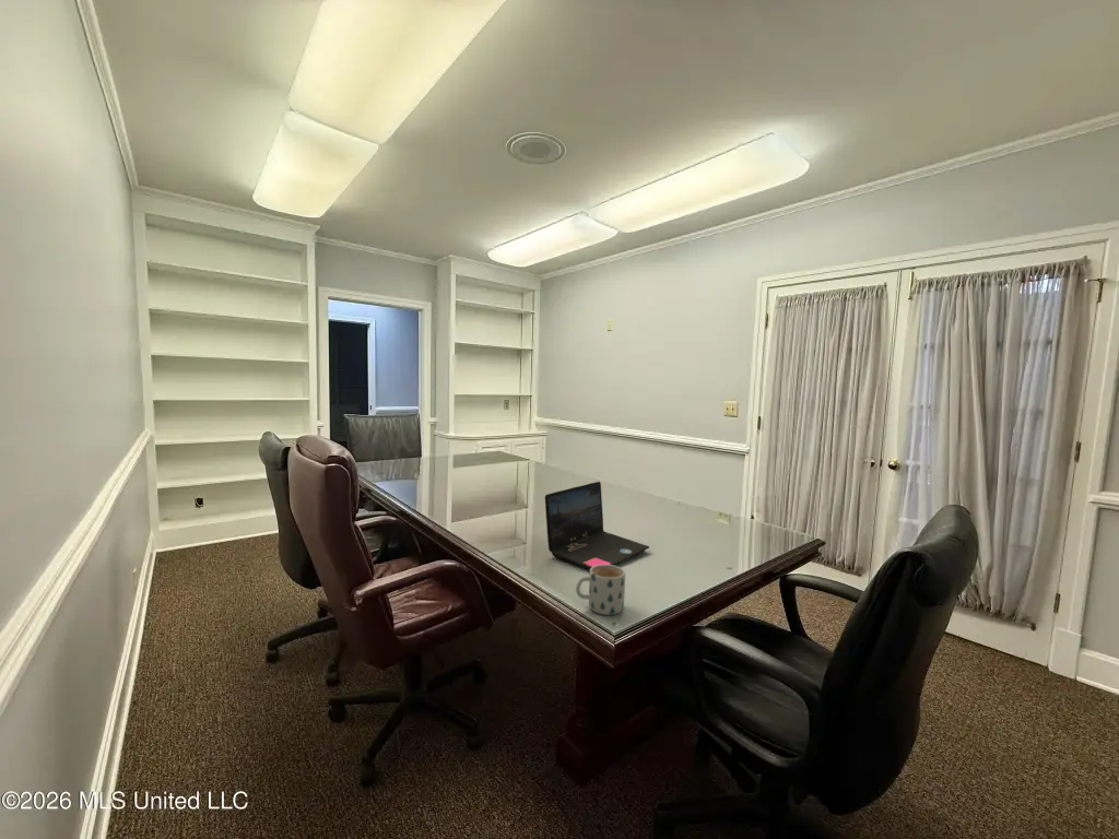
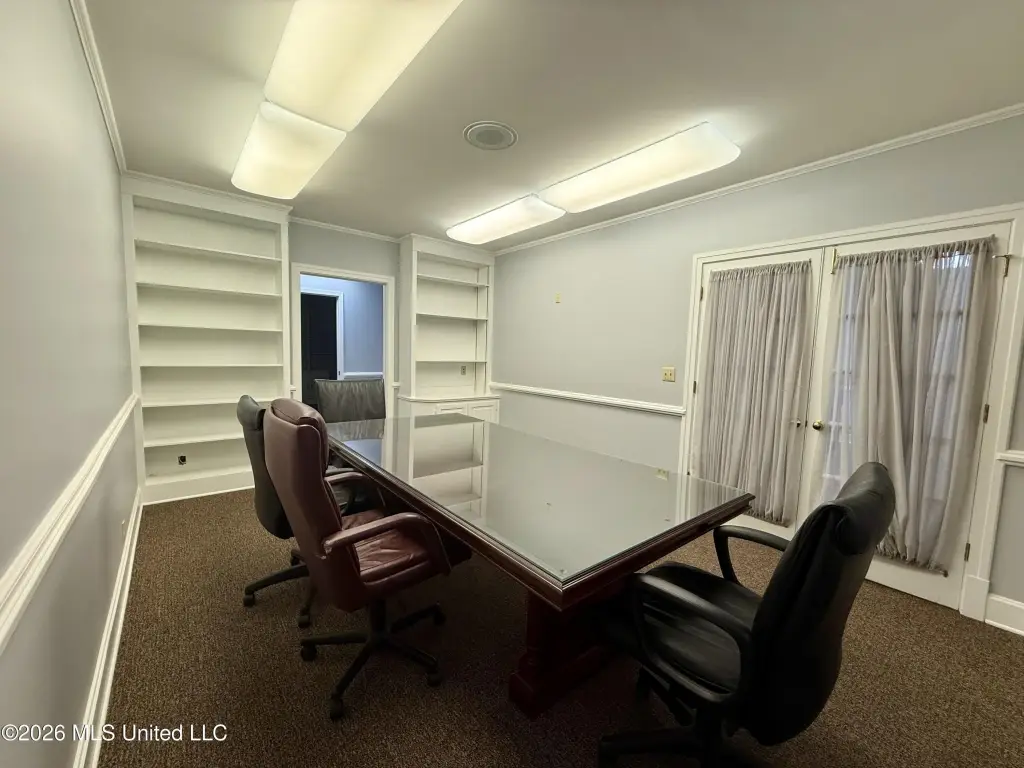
- mug [575,565,626,616]
- laptop [544,481,650,571]
